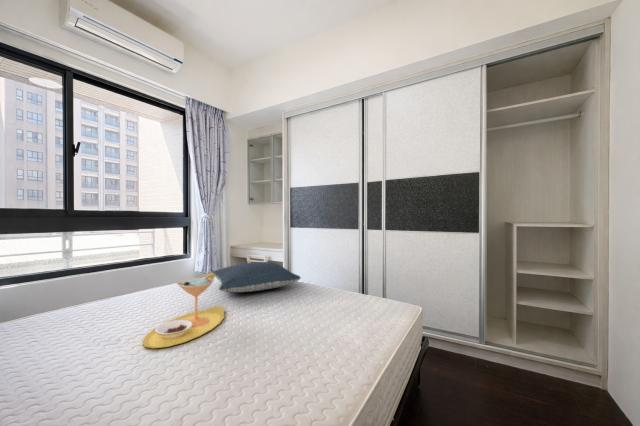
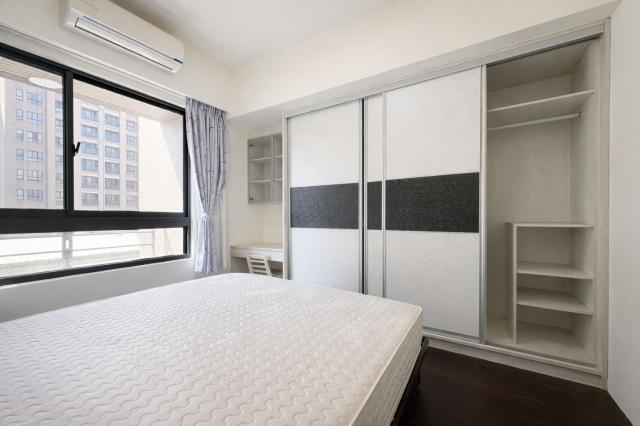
- pillow [210,261,302,293]
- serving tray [141,273,225,349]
